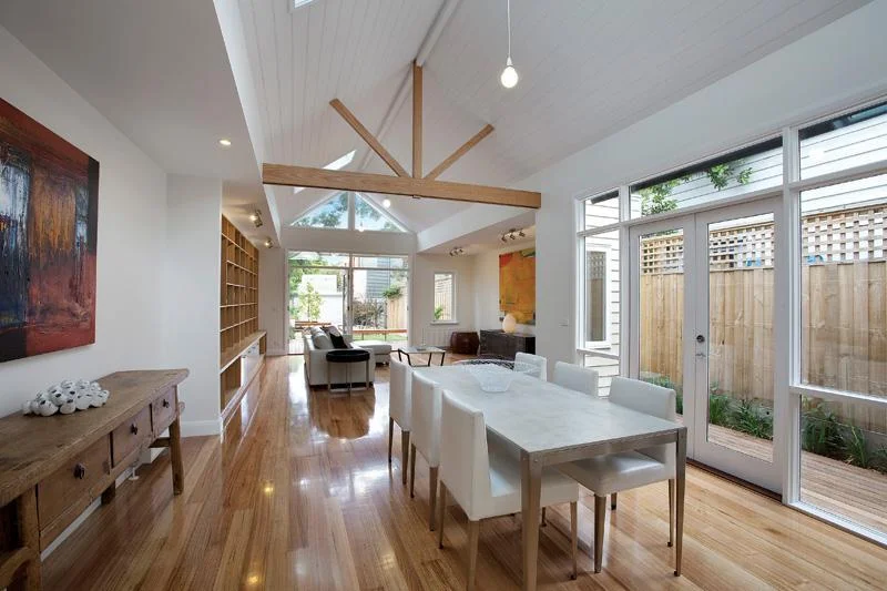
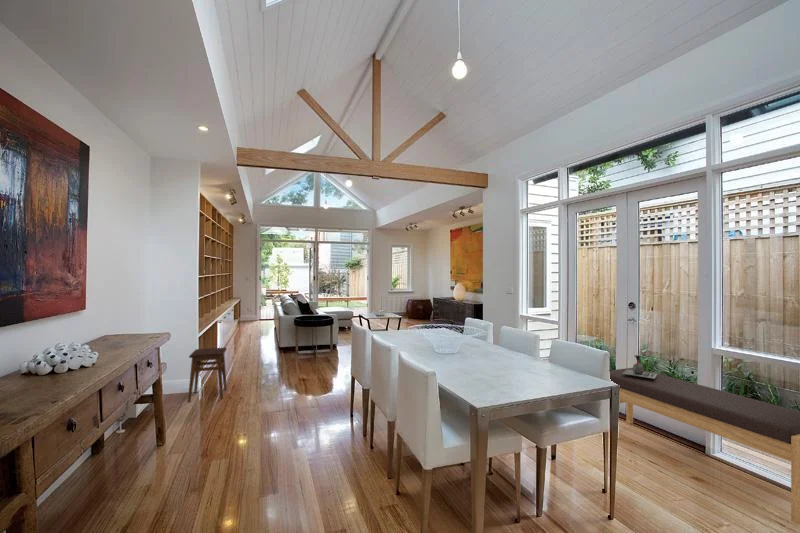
+ bench [609,367,800,526]
+ decorative vase [622,354,658,379]
+ stool [187,347,228,403]
